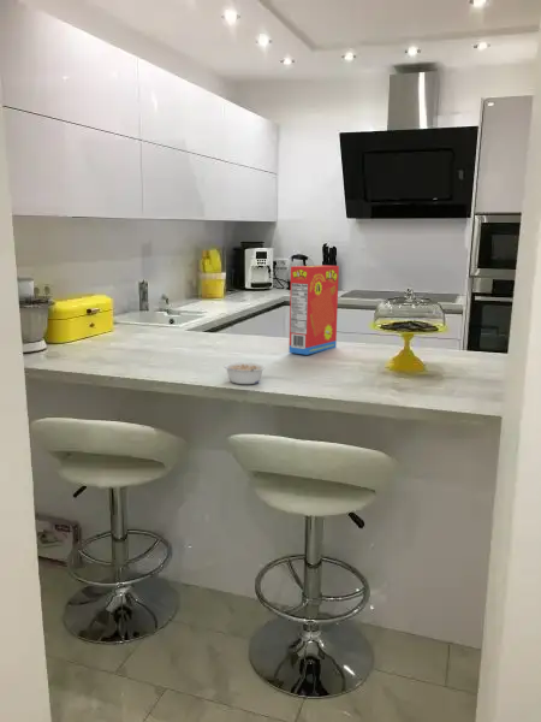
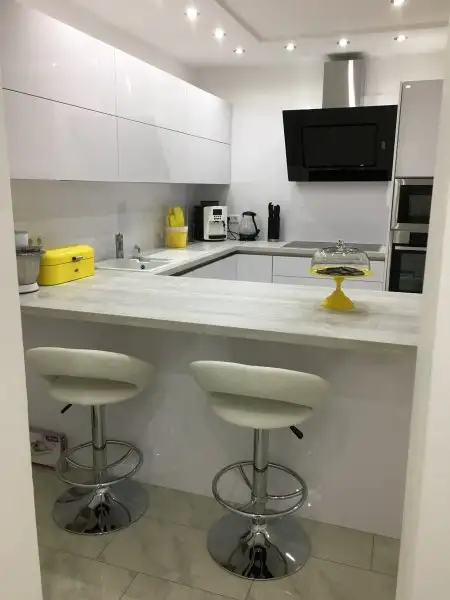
- cereal box [289,264,340,356]
- legume [222,361,267,385]
